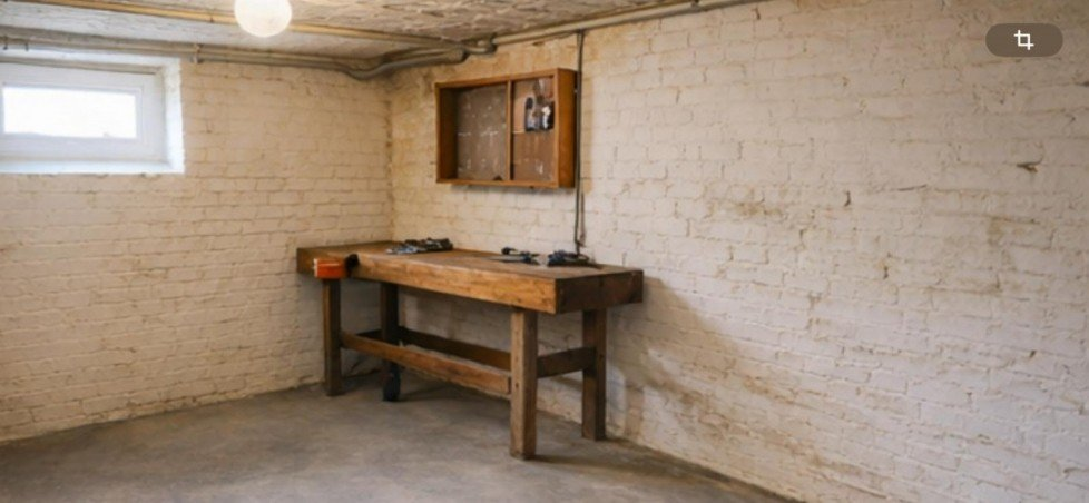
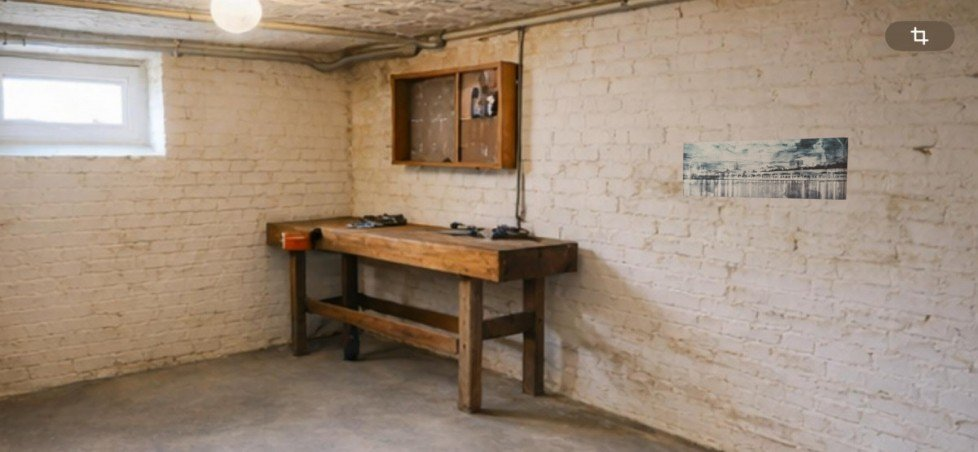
+ wall art [682,136,849,201]
